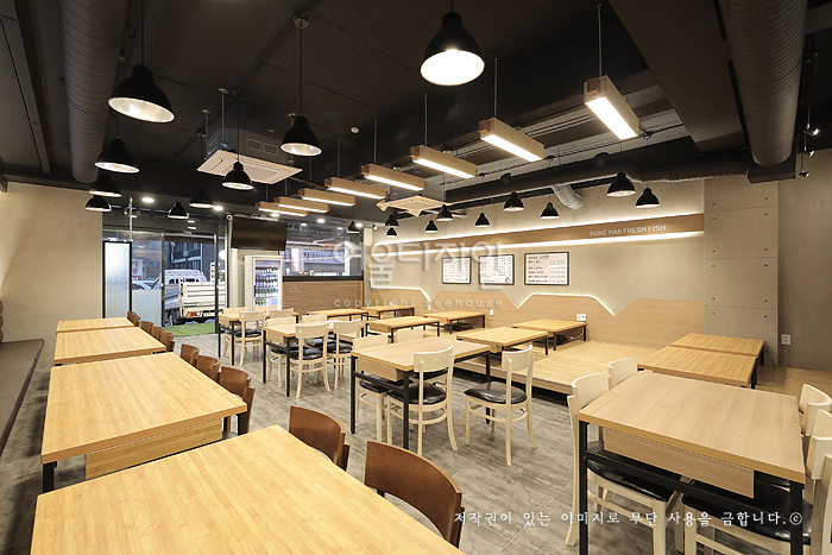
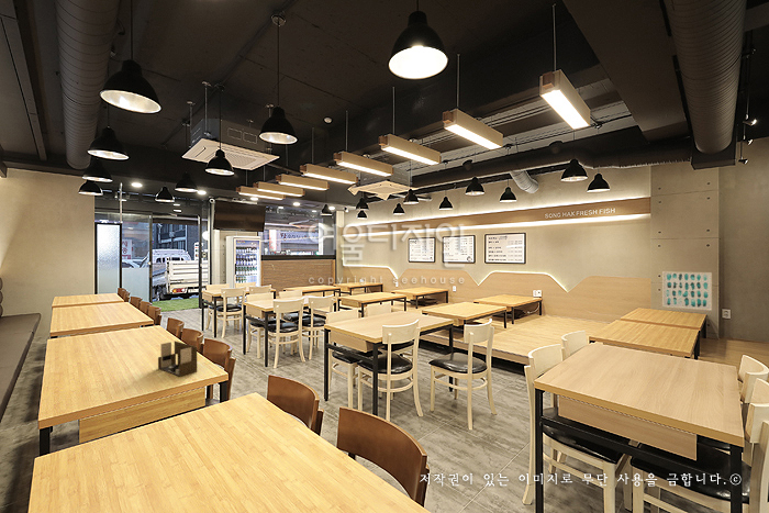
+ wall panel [157,339,198,378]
+ wall art [661,270,713,312]
